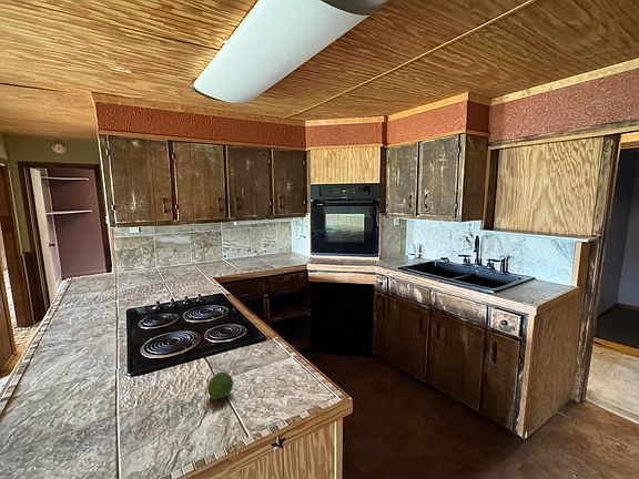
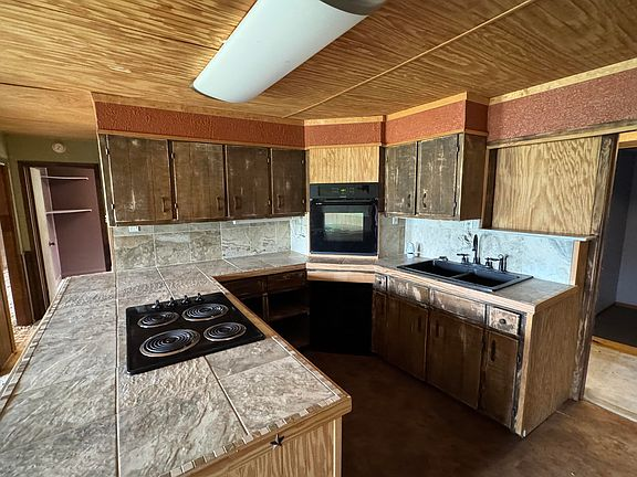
- fruit [206,371,234,400]
